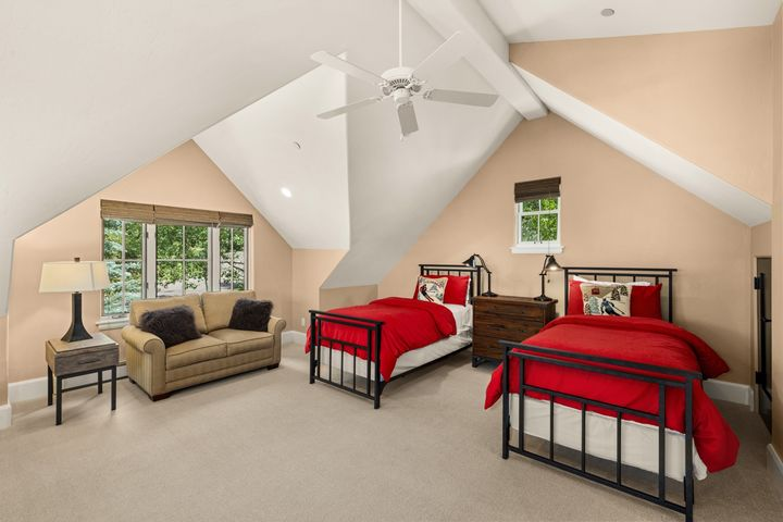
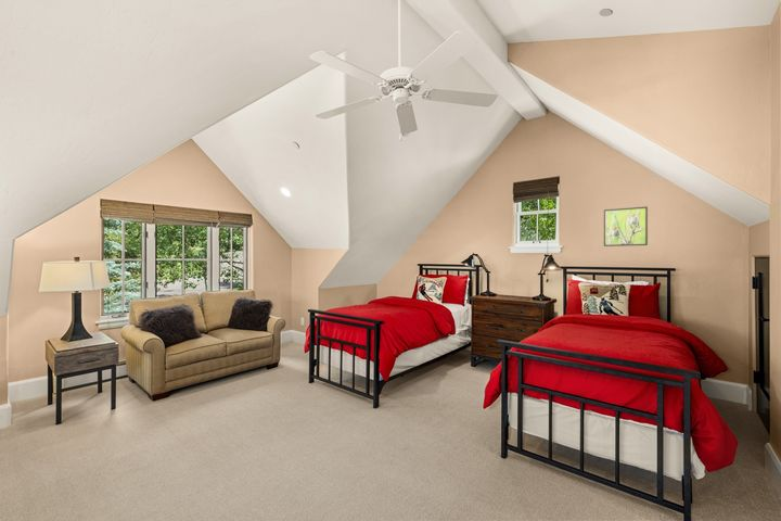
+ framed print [603,205,649,247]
